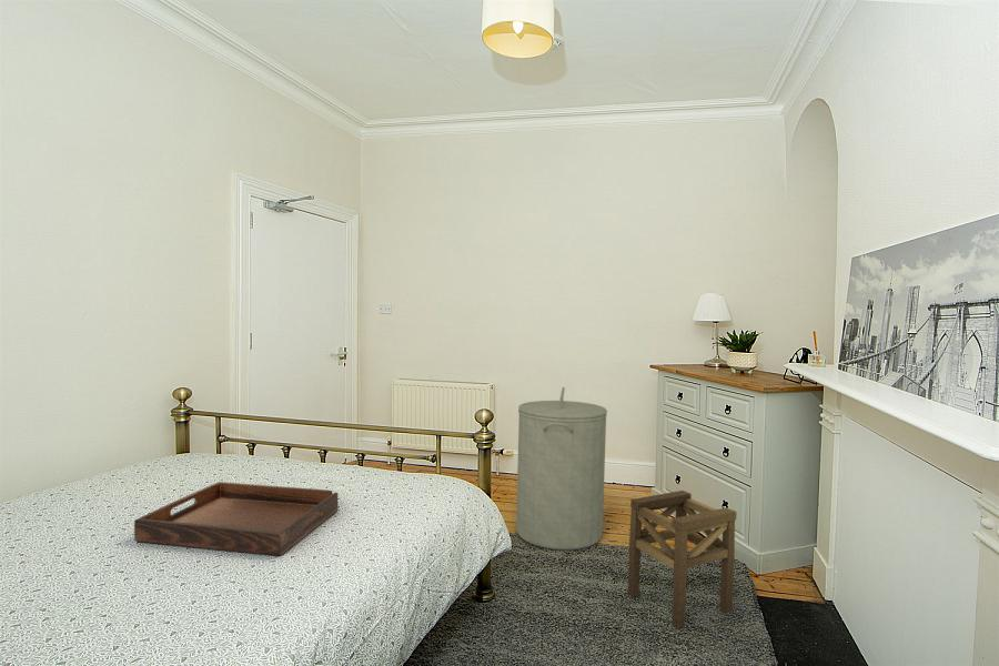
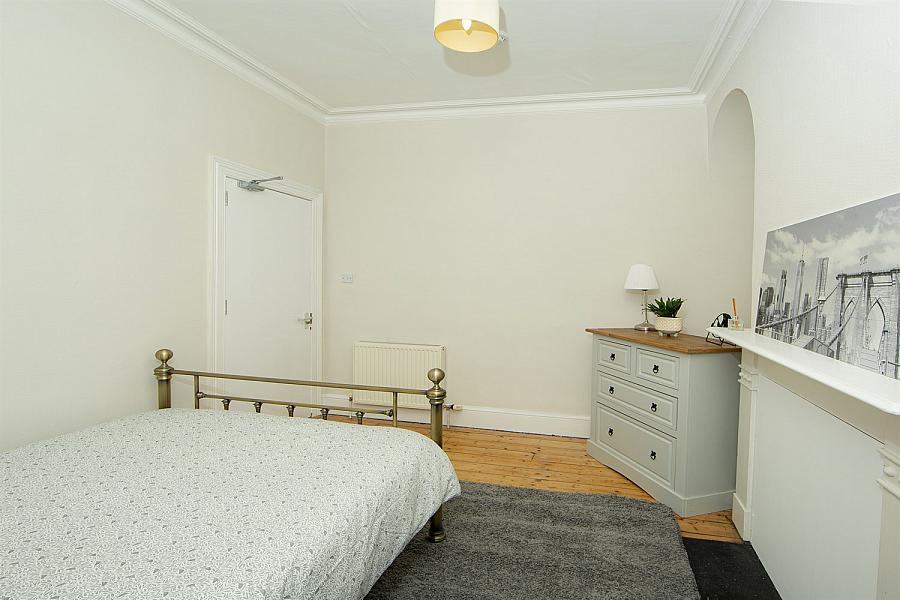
- serving tray [133,481,339,557]
- laundry hamper [515,386,608,552]
- stool [627,490,738,629]
